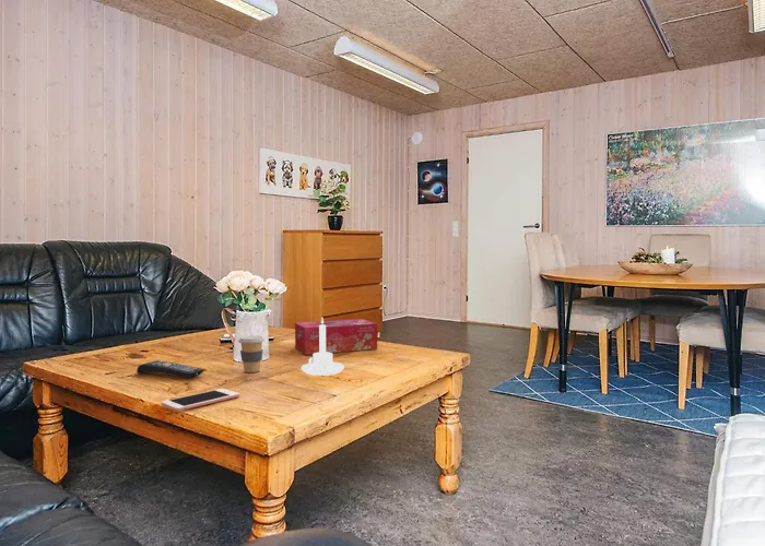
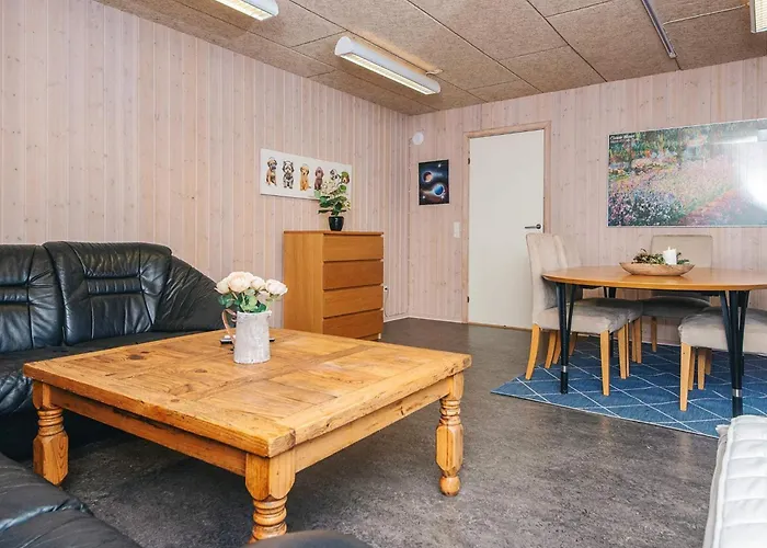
- candle holder [301,318,345,377]
- coffee cup [237,334,266,373]
- tissue box [294,318,378,356]
- cell phone [161,388,240,413]
- remote control [136,359,205,379]
